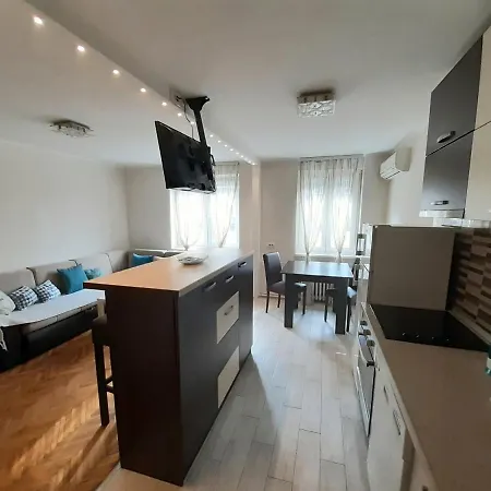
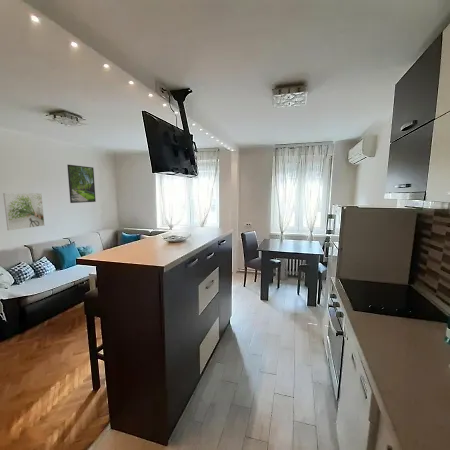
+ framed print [66,164,97,204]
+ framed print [2,192,45,231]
